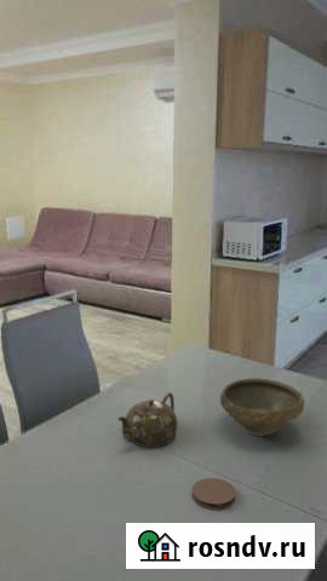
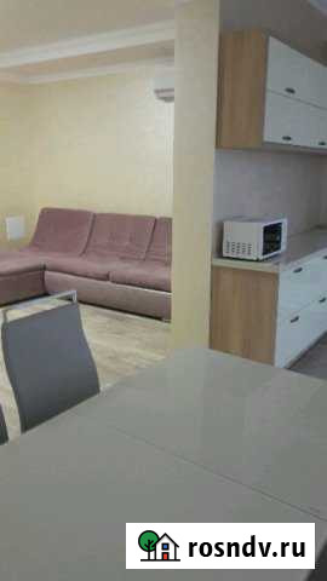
- bowl [219,378,305,437]
- coaster [191,477,237,511]
- teapot [117,391,178,448]
